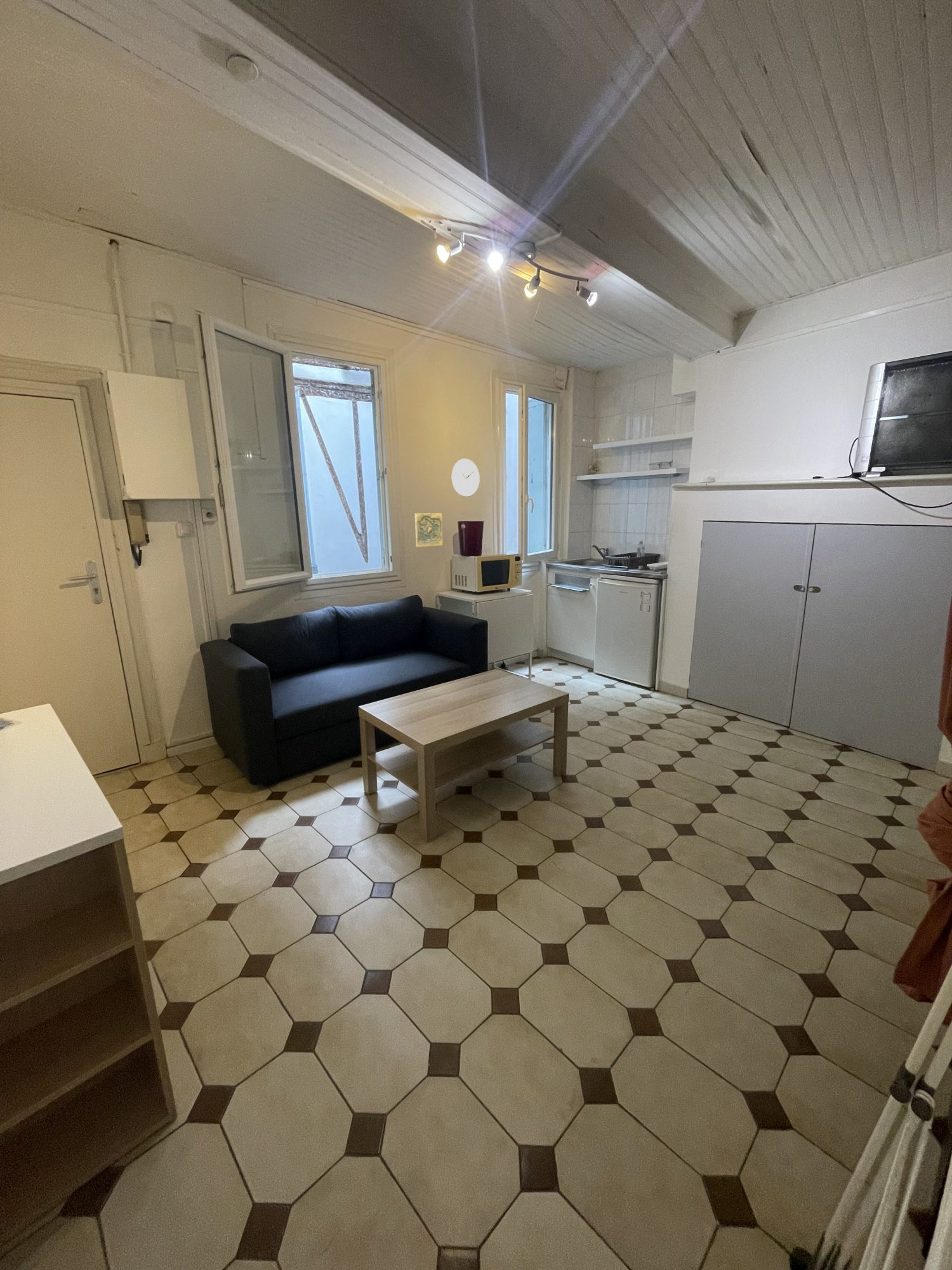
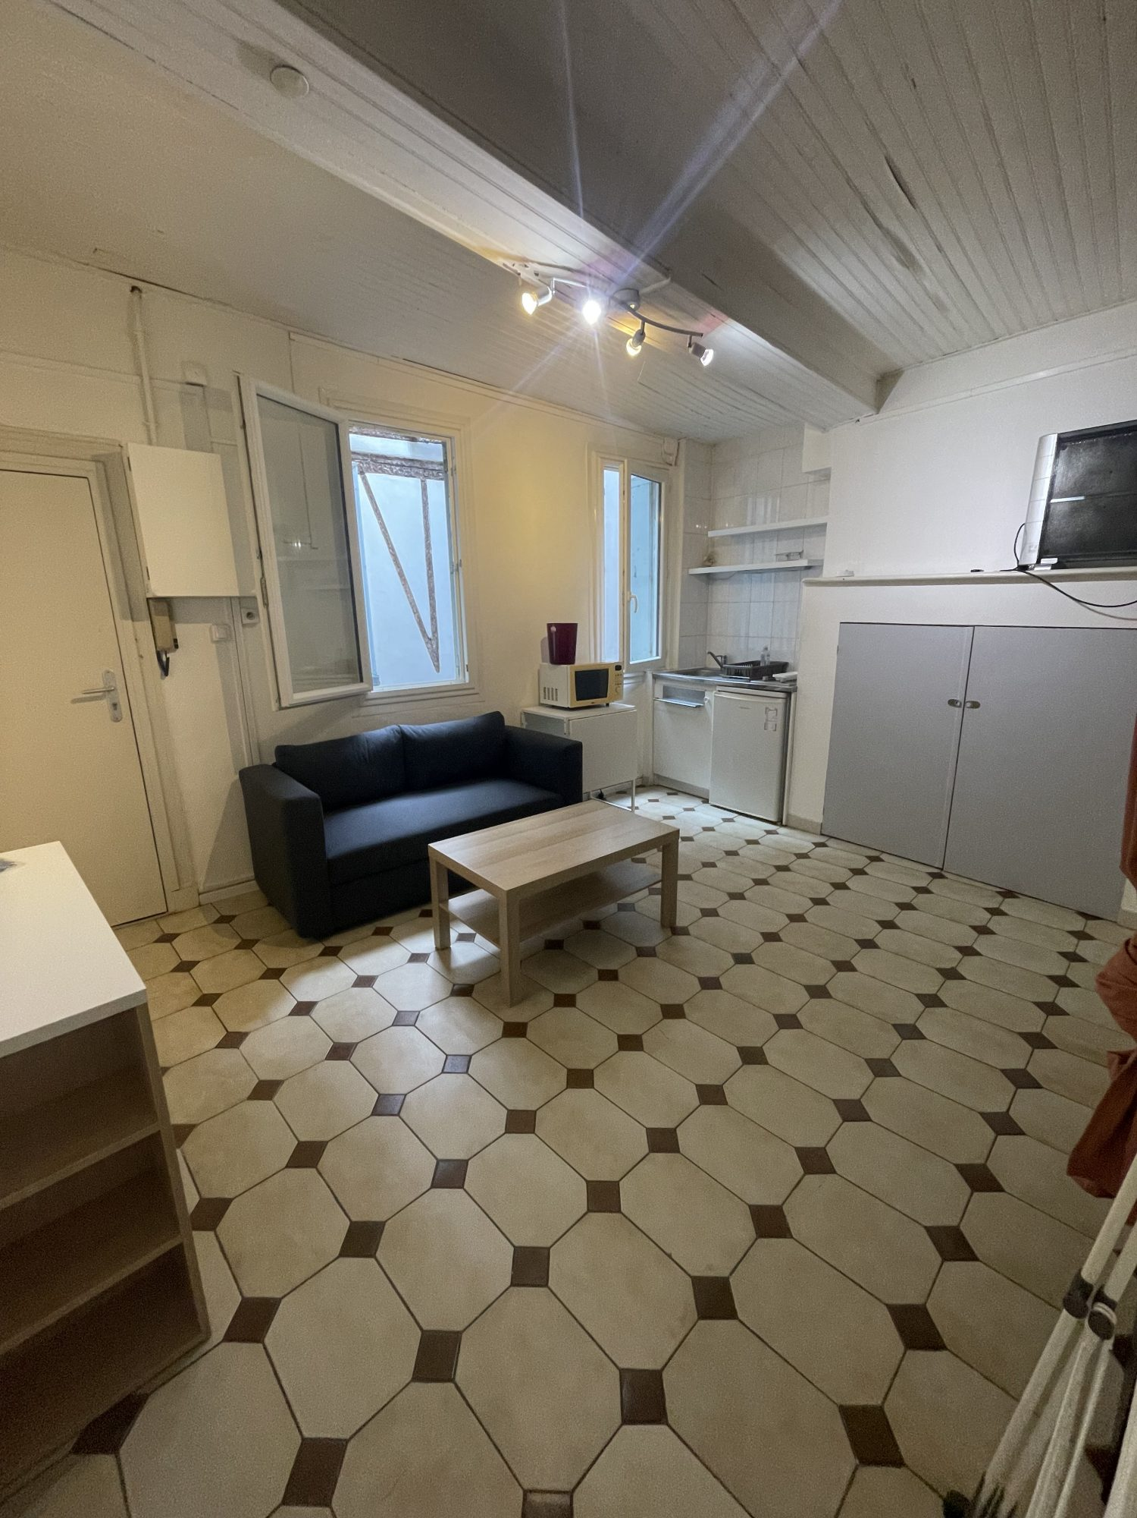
- decorative tile [414,512,443,547]
- wall clock [451,458,480,498]
